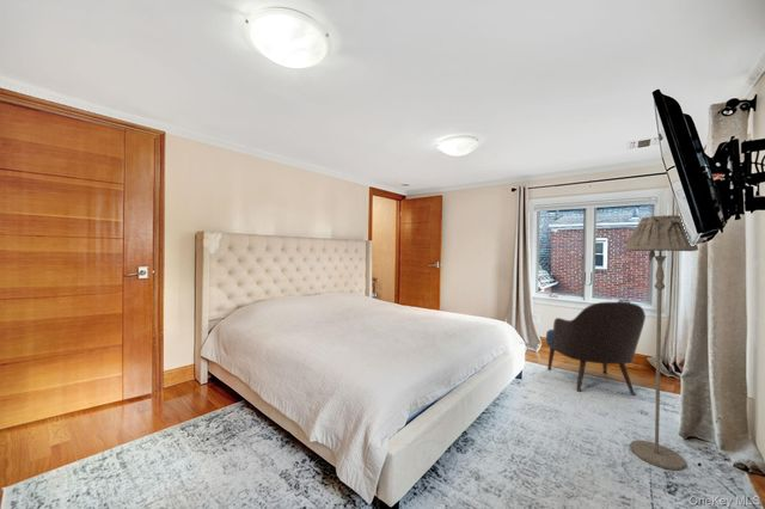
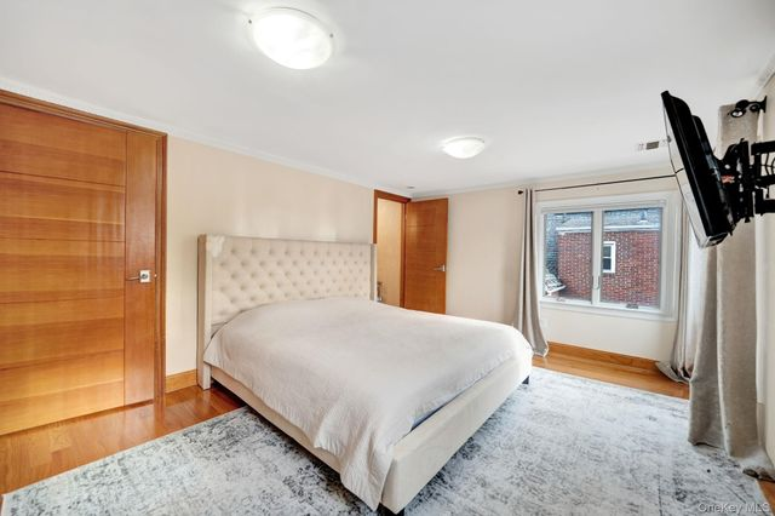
- floor lamp [625,214,699,471]
- armchair [545,301,647,397]
